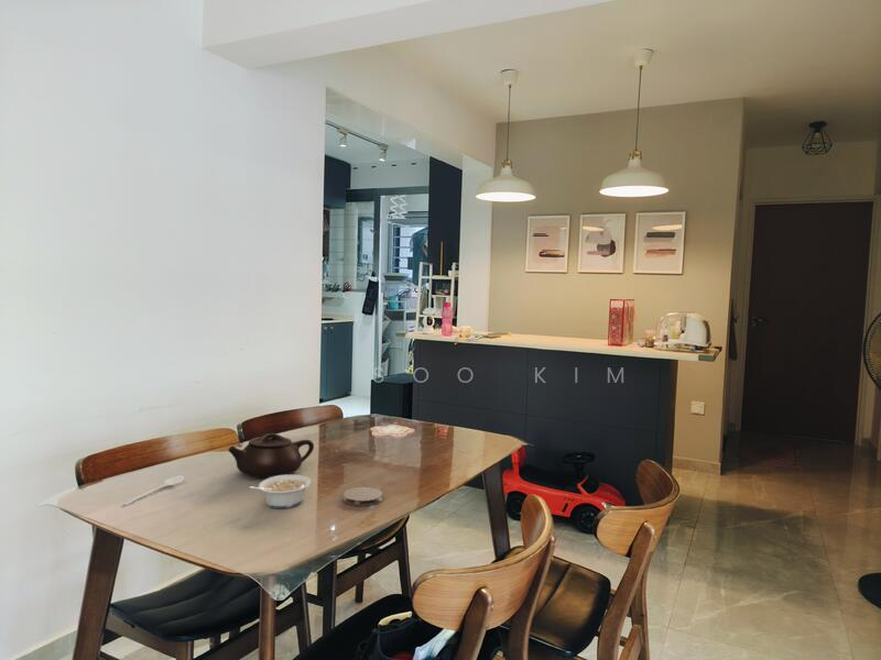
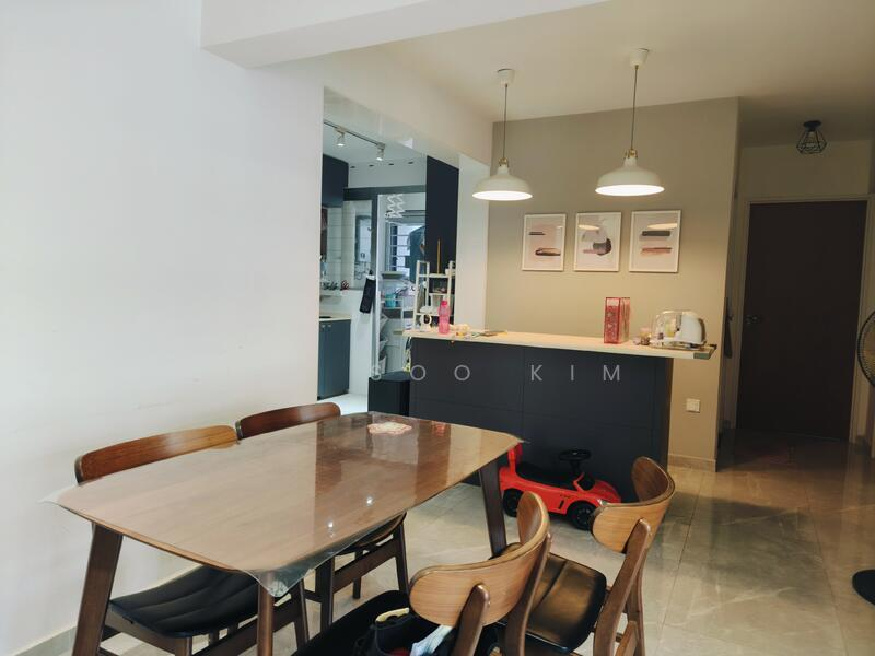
- teapot [227,432,315,480]
- coaster [342,486,383,507]
- legume [248,474,312,509]
- stirrer [122,475,185,506]
